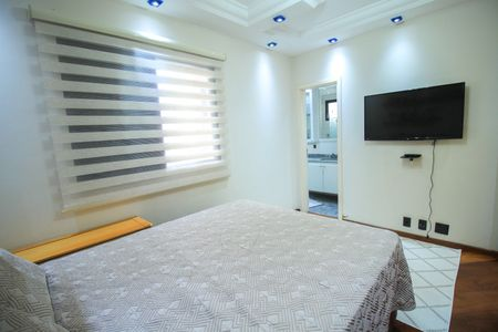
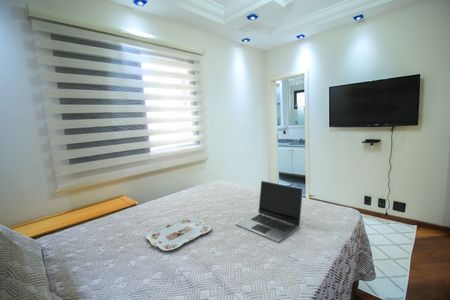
+ serving tray [145,217,212,252]
+ laptop [236,180,304,243]
